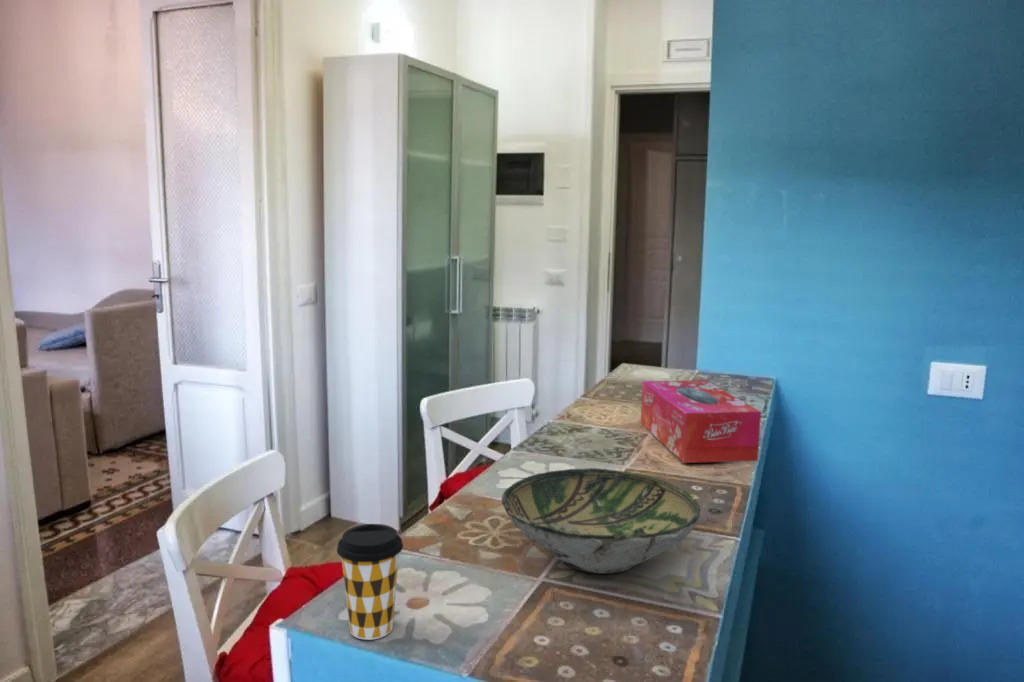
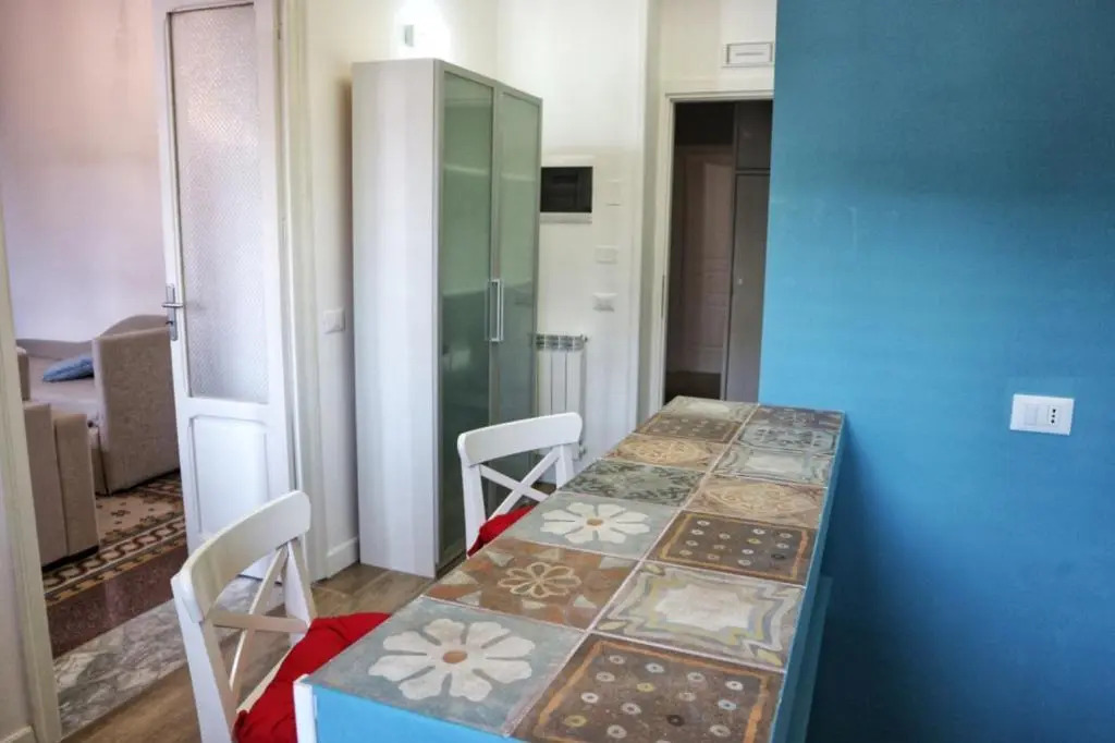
- coffee cup [336,523,404,641]
- tissue box [640,379,762,464]
- bowl [501,467,701,575]
